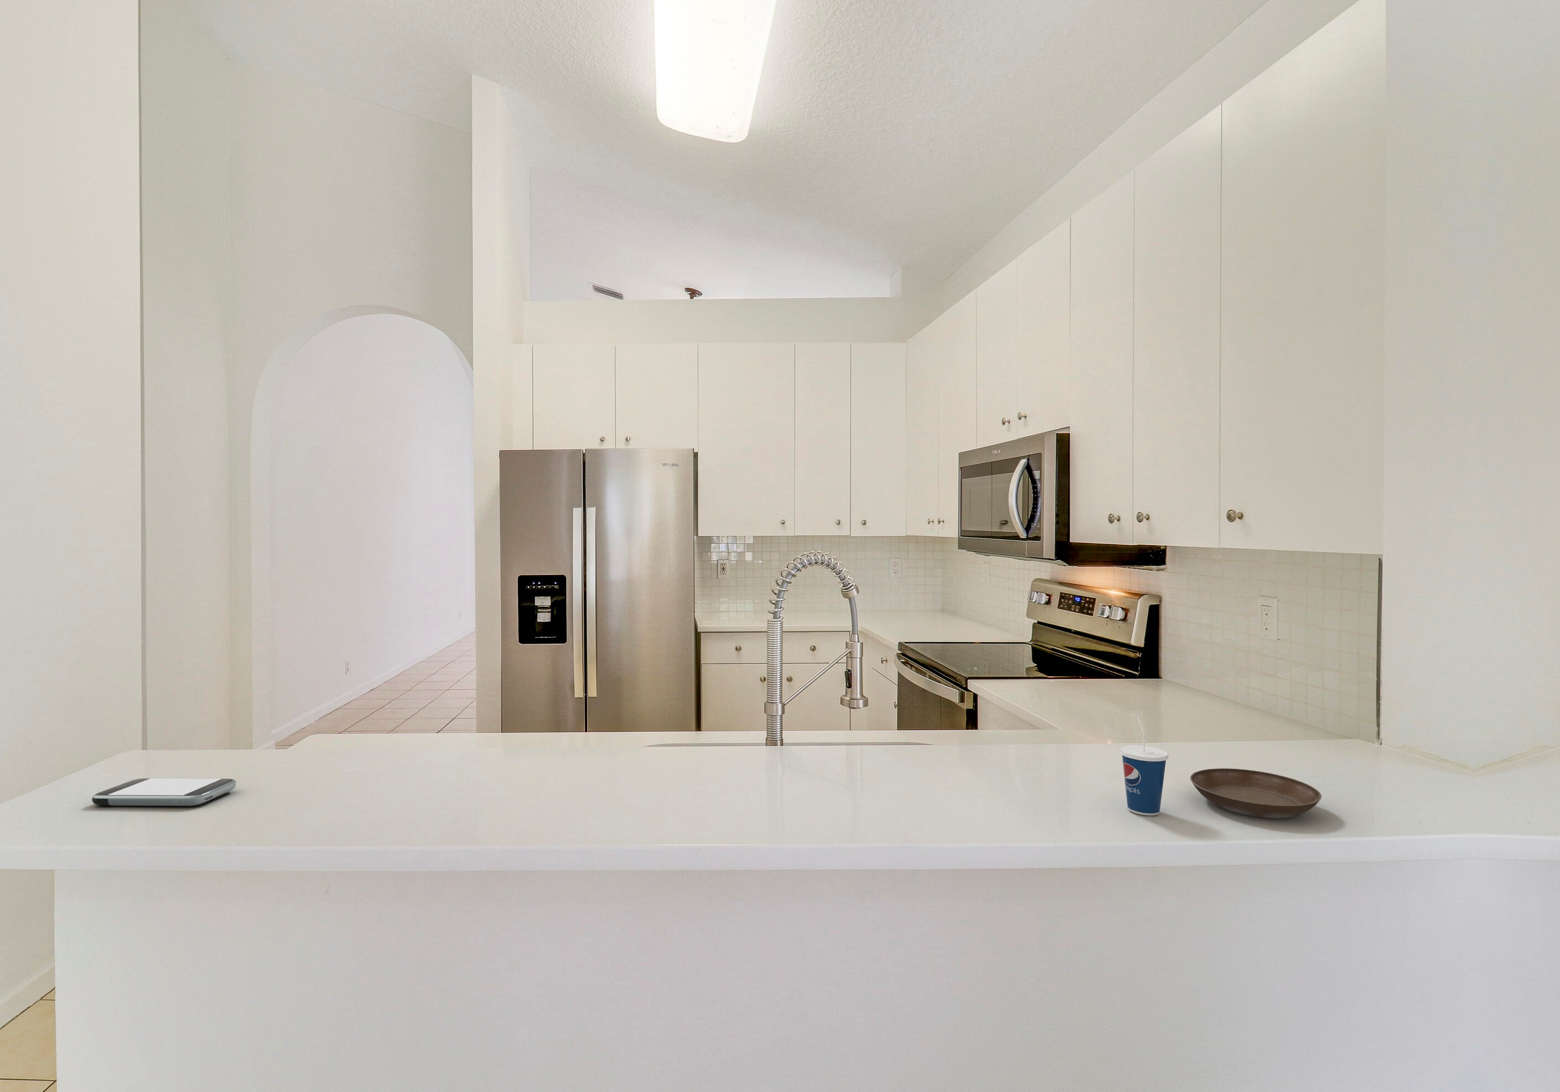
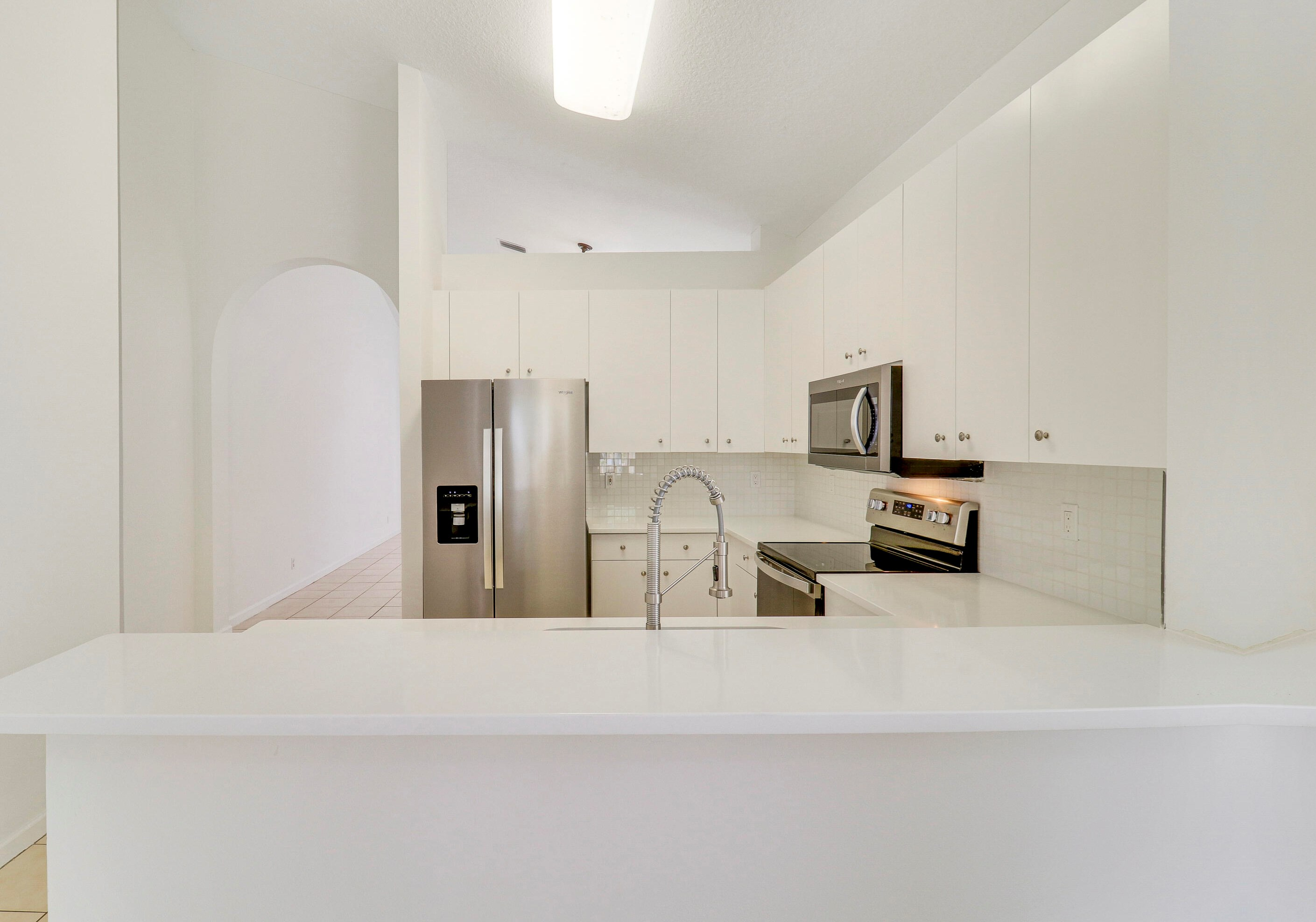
- smartphone [91,778,237,807]
- cup [1119,715,1169,816]
- saucer [1190,767,1322,820]
